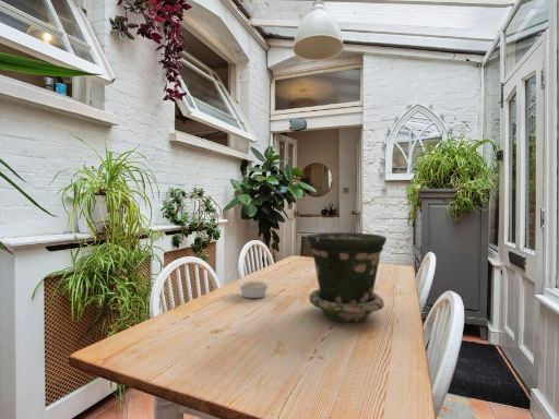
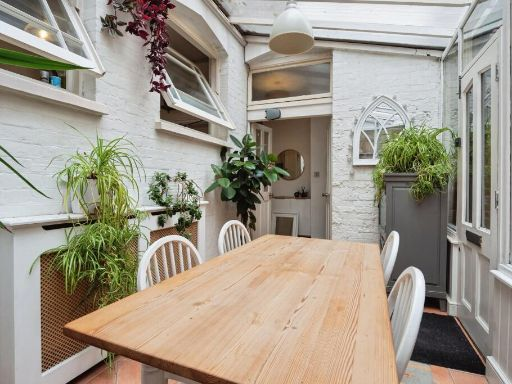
- legume [237,279,271,299]
- flower pot [307,231,388,323]
